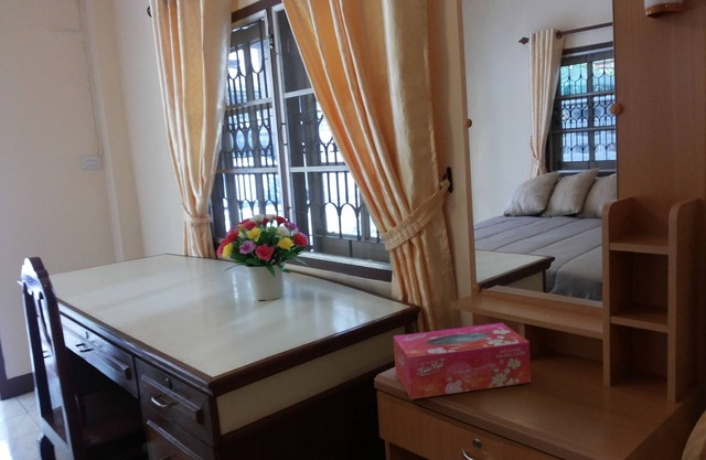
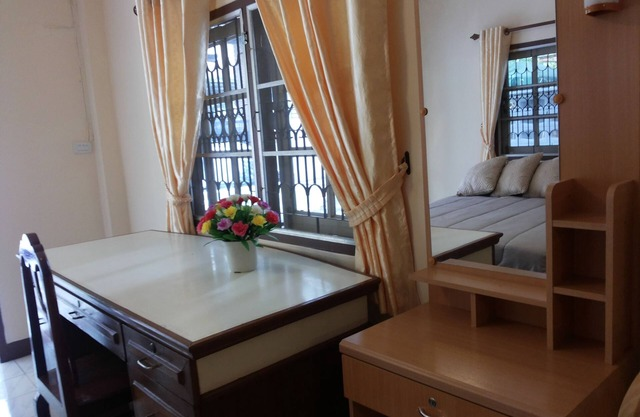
- tissue box [393,322,532,400]
